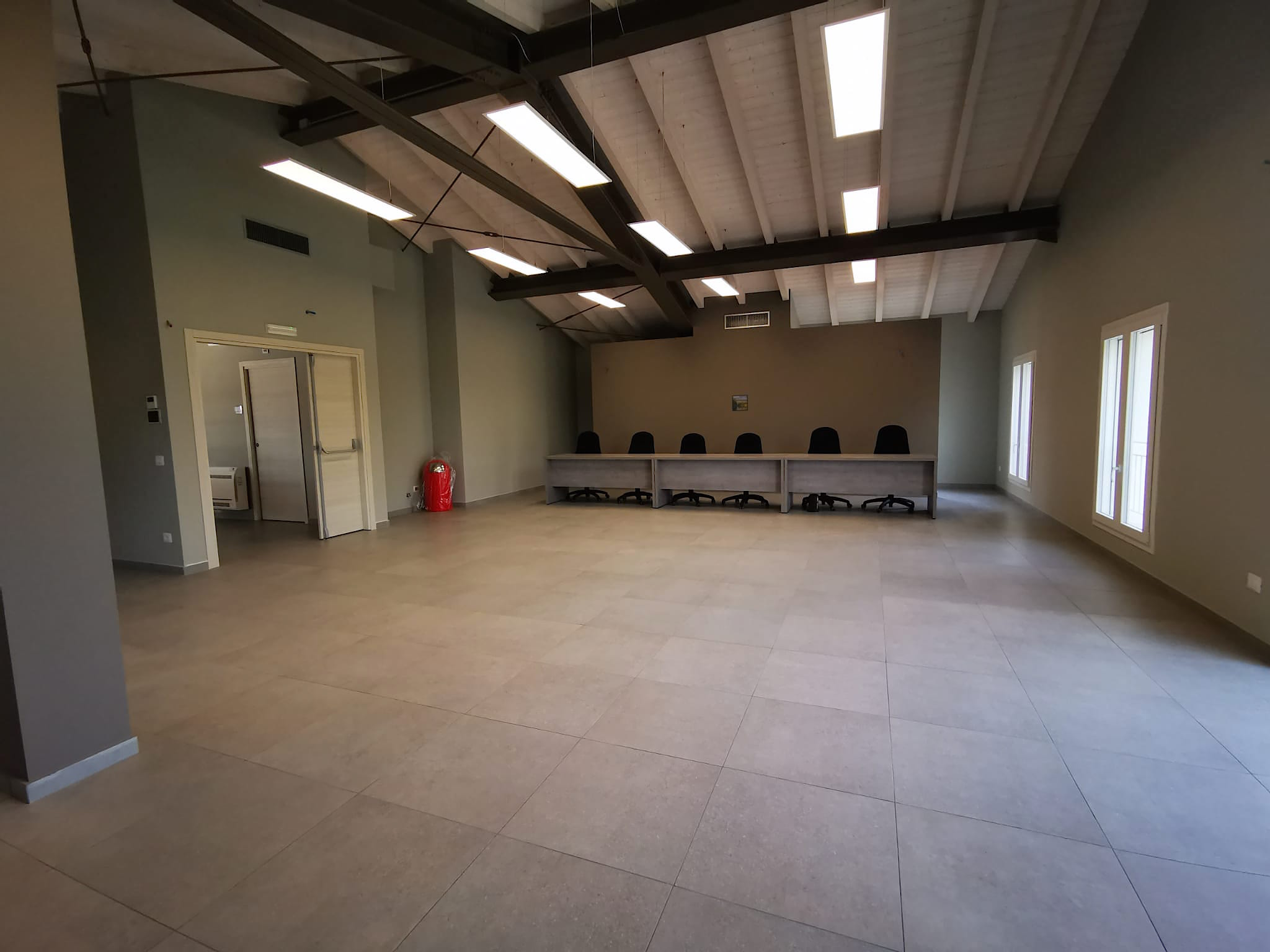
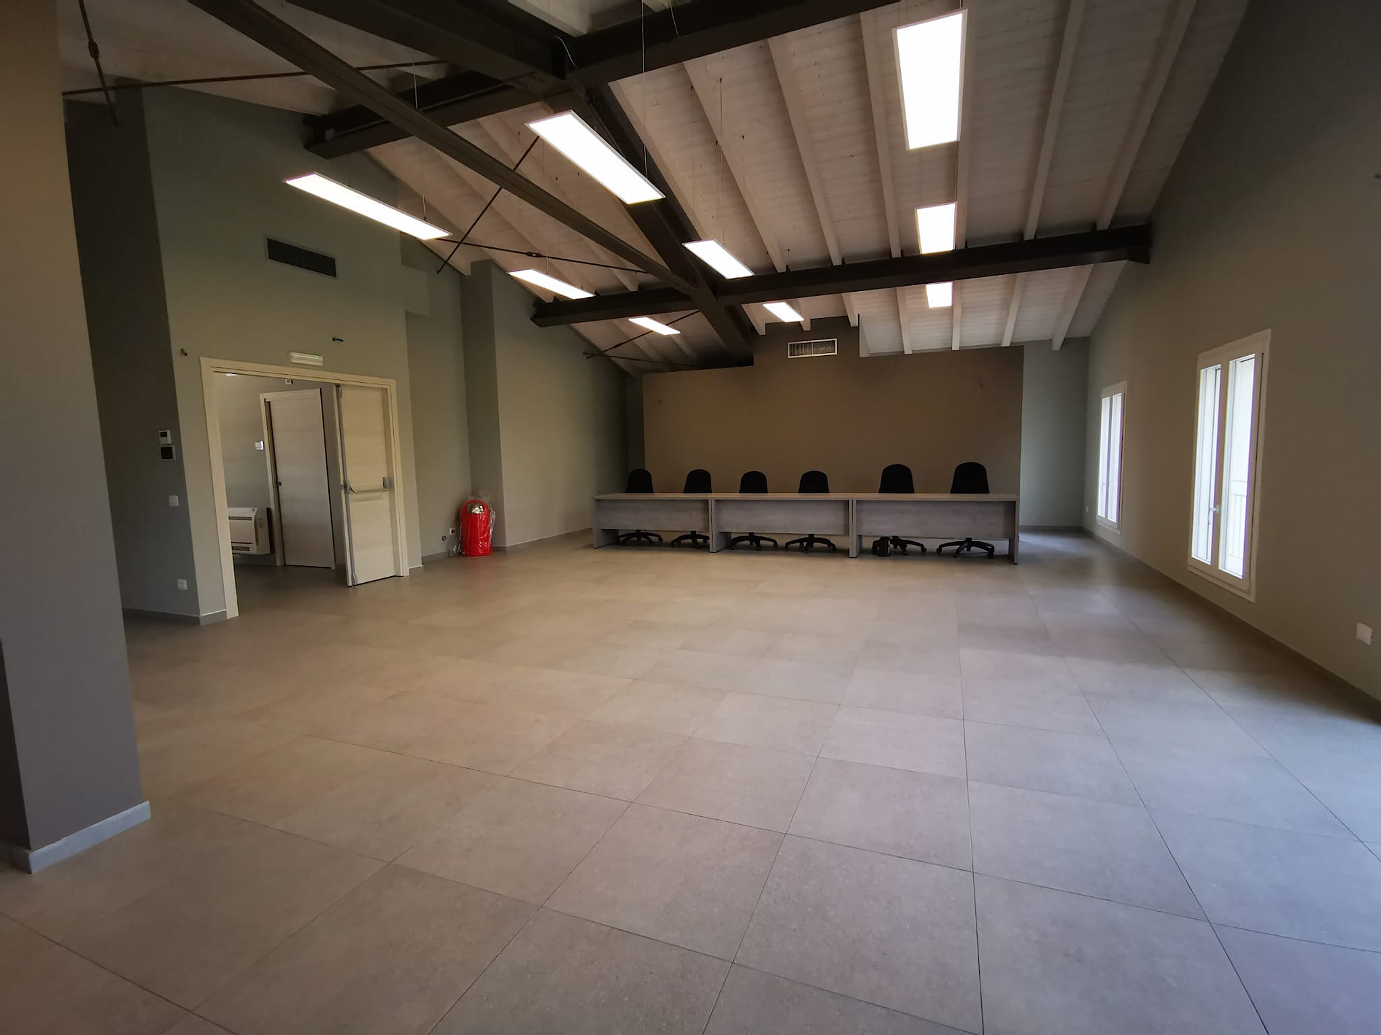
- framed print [732,394,748,412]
